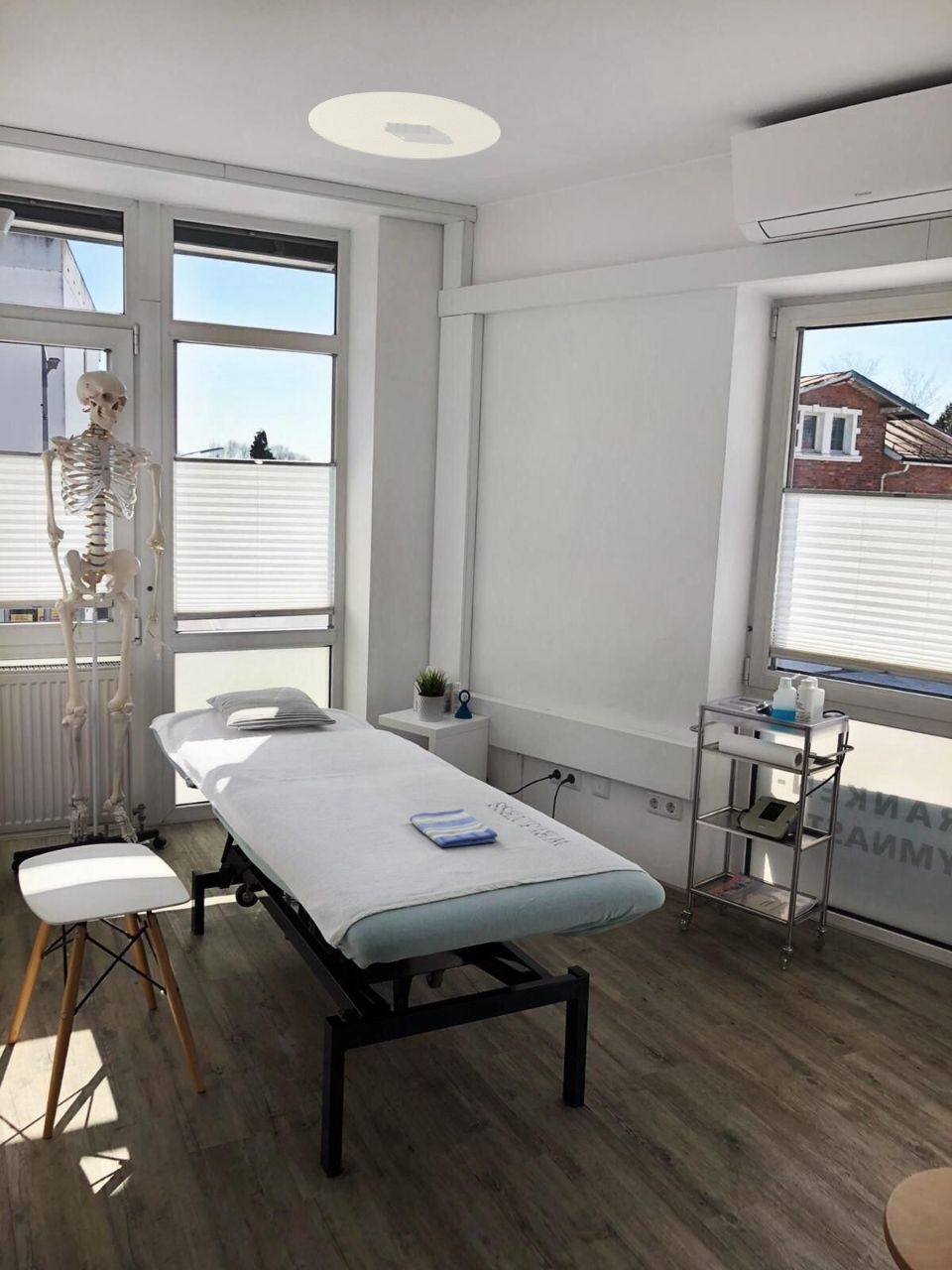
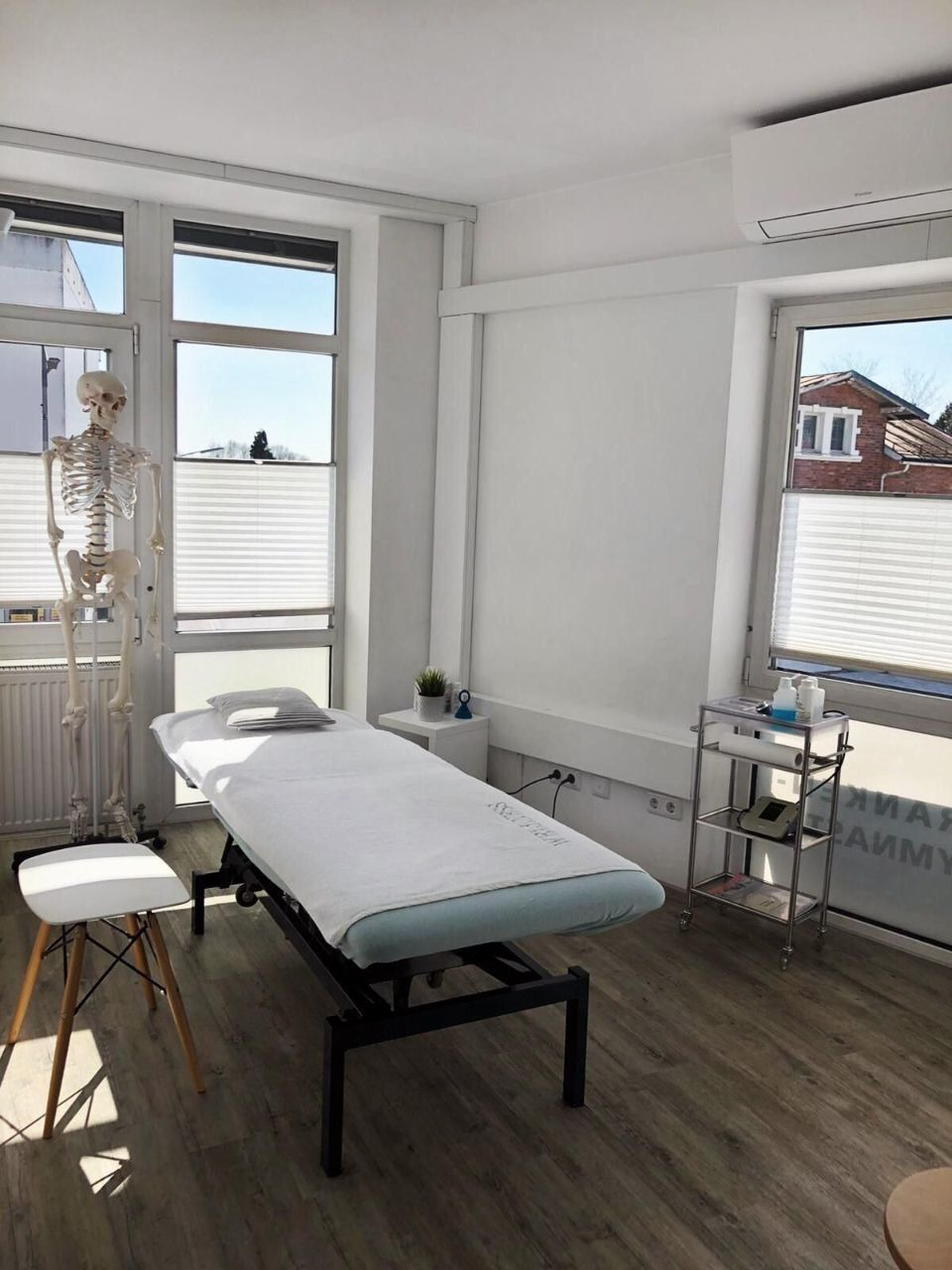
- ceiling light [307,91,502,161]
- dish towel [409,808,499,848]
